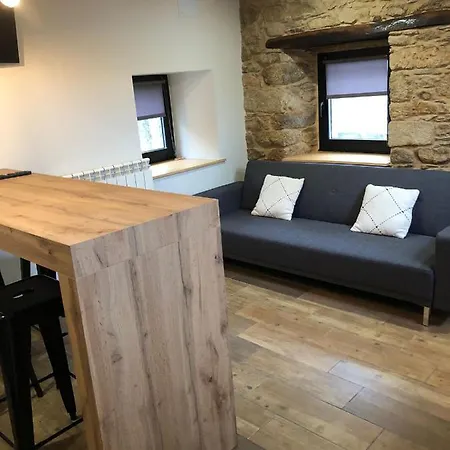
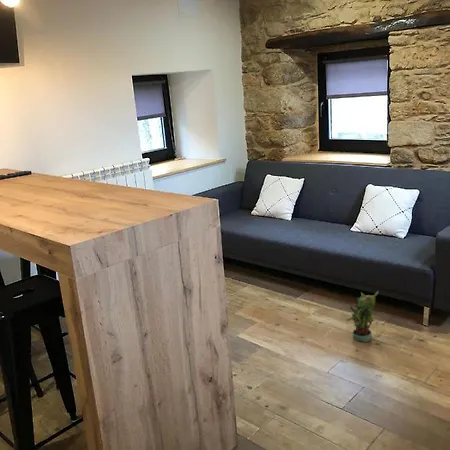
+ potted plant [344,290,380,343]
